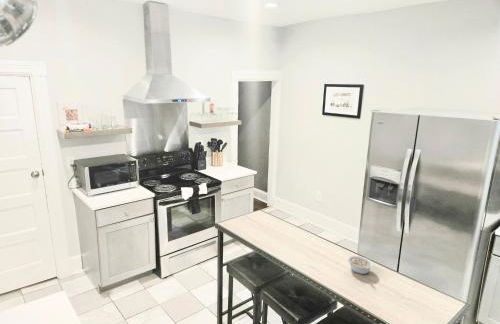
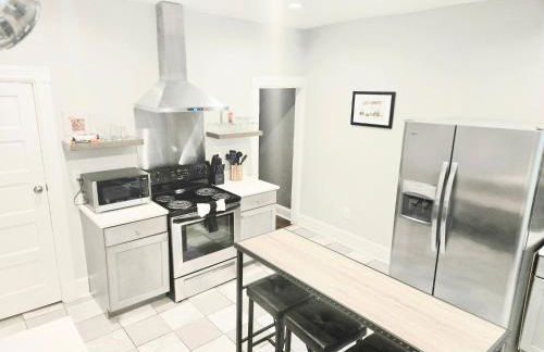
- legume [347,255,374,275]
